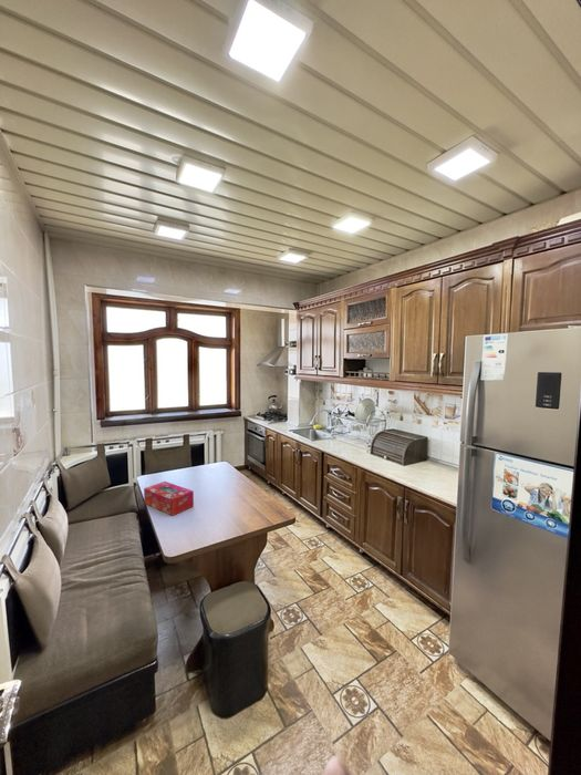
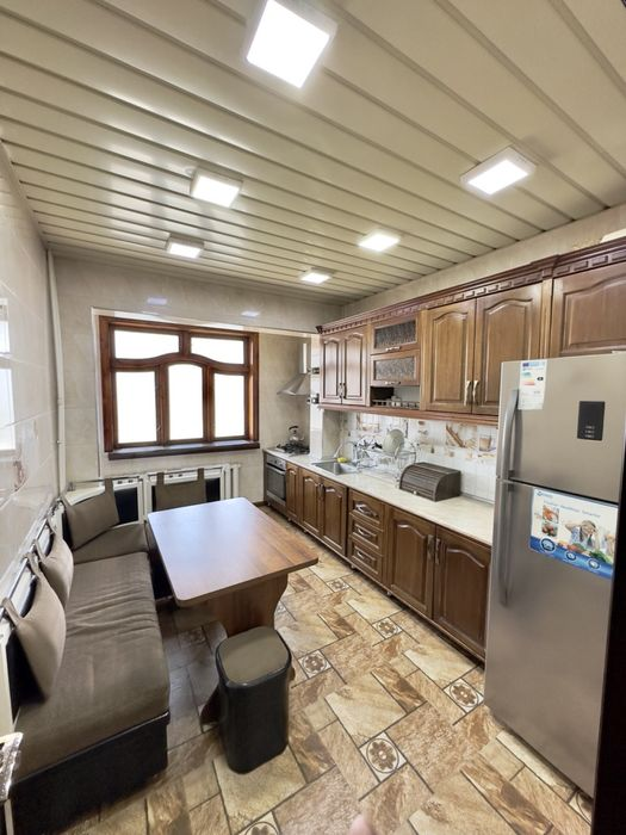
- tissue box [143,480,195,517]
